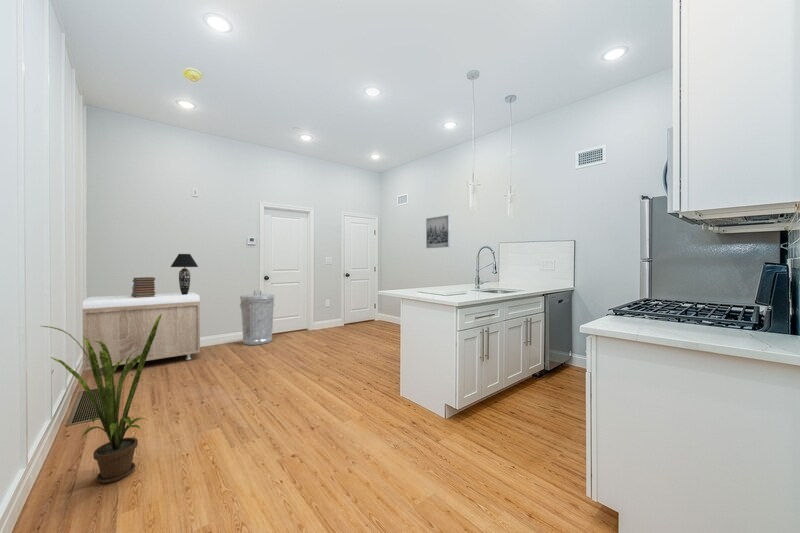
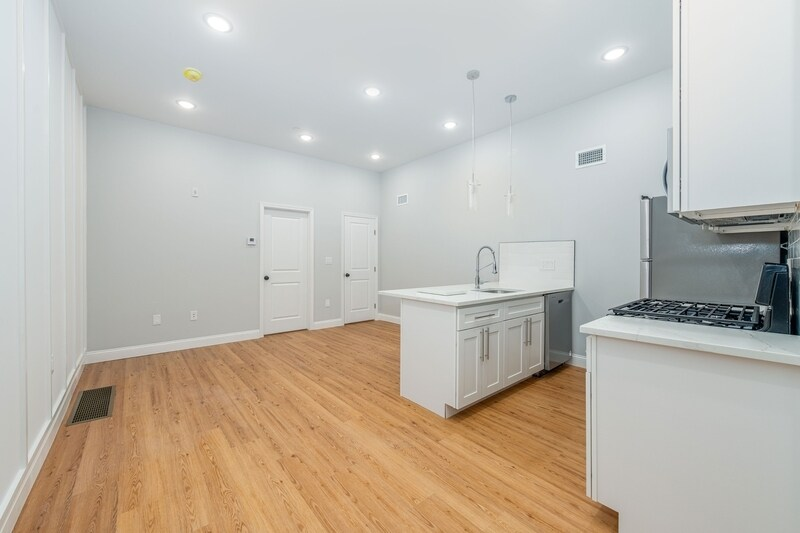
- storage bench [82,291,201,375]
- trash can [239,289,276,346]
- wall art [425,214,451,249]
- house plant [41,314,162,484]
- table lamp [170,253,199,295]
- book stack [130,276,157,298]
